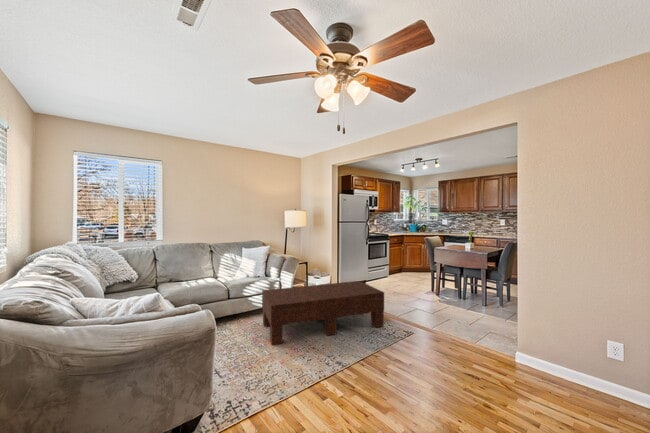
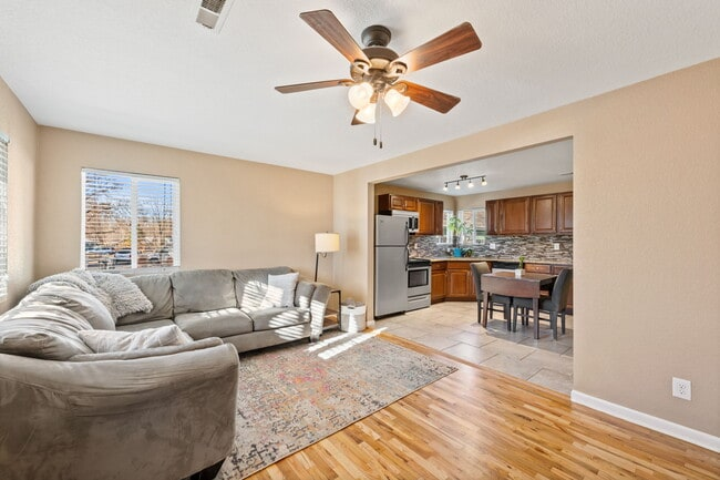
- coffee table [261,280,385,346]
